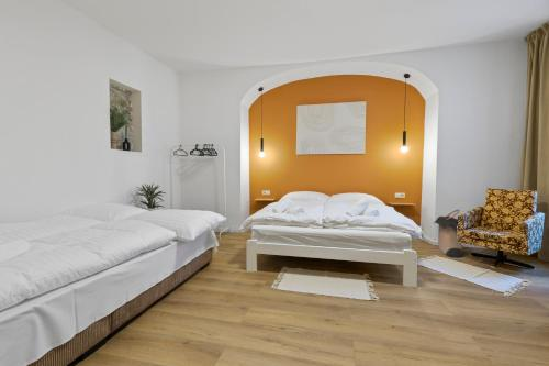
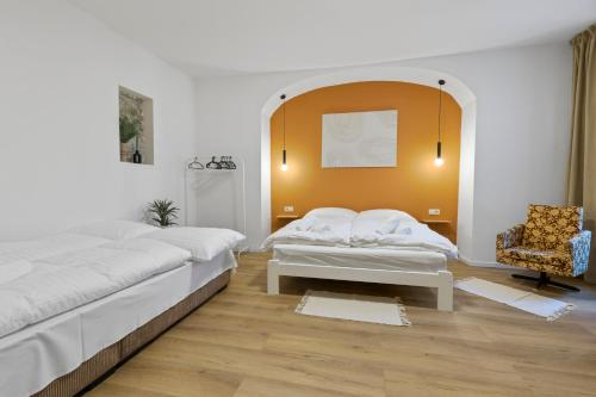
- laundry hamper [433,209,463,258]
